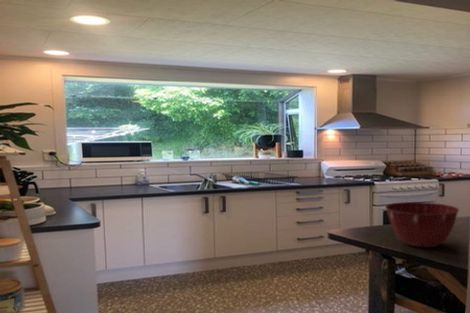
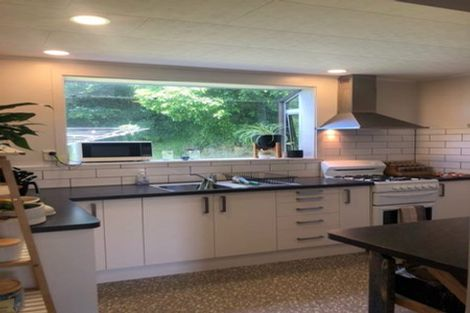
- mixing bowl [384,201,460,248]
